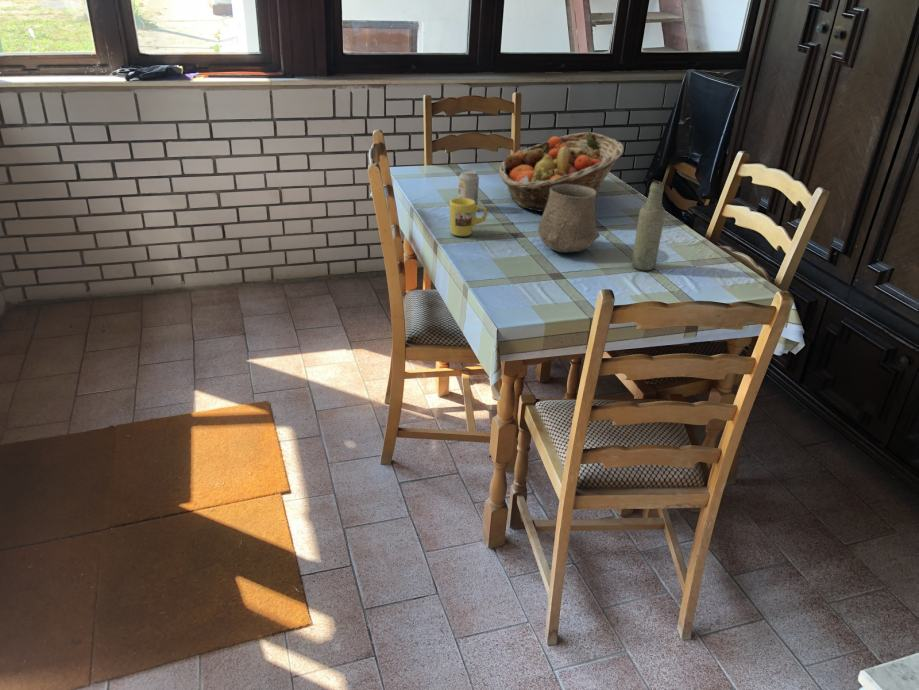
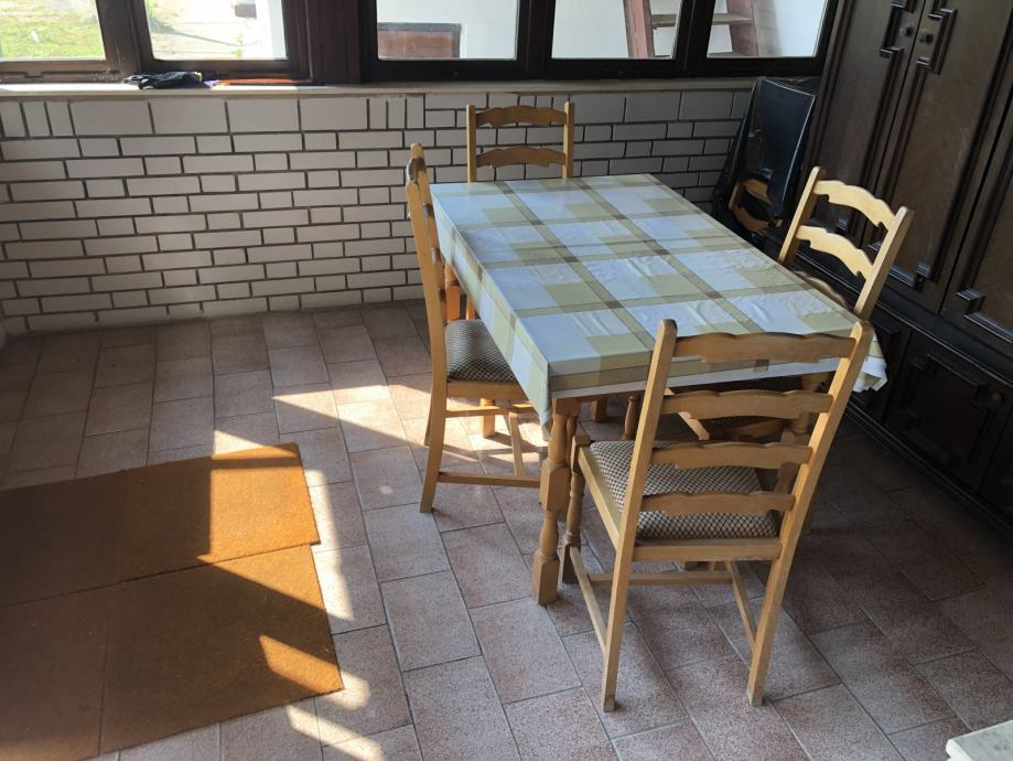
- ceramic cup [537,184,601,254]
- mug [449,197,489,237]
- bottle [631,180,666,272]
- fruit basket [498,131,624,213]
- beverage can [457,169,480,206]
